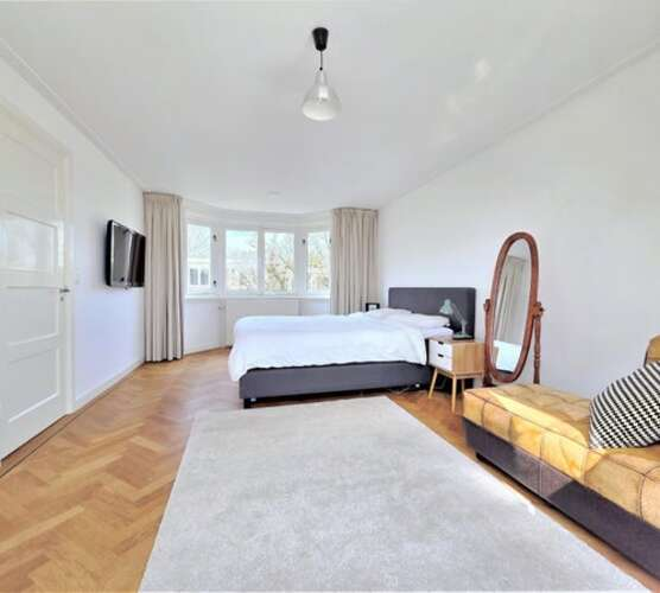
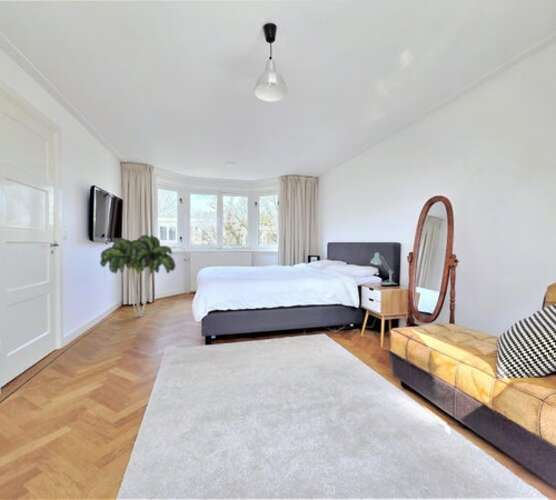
+ indoor plant [99,234,176,318]
